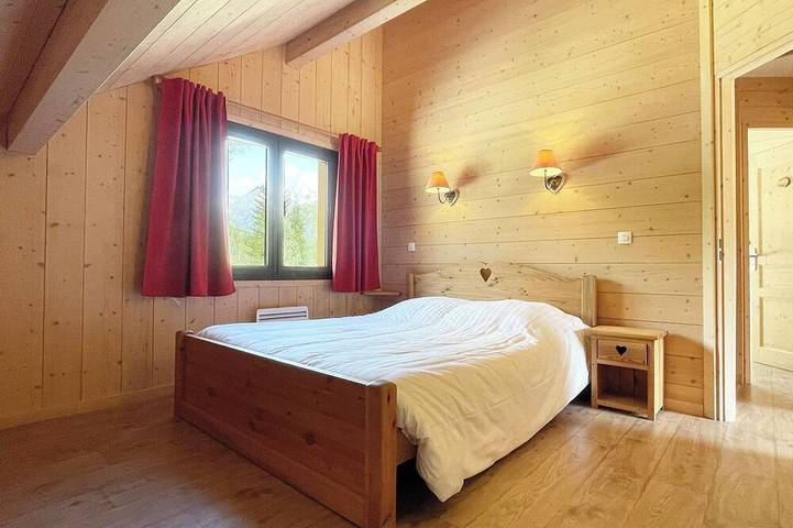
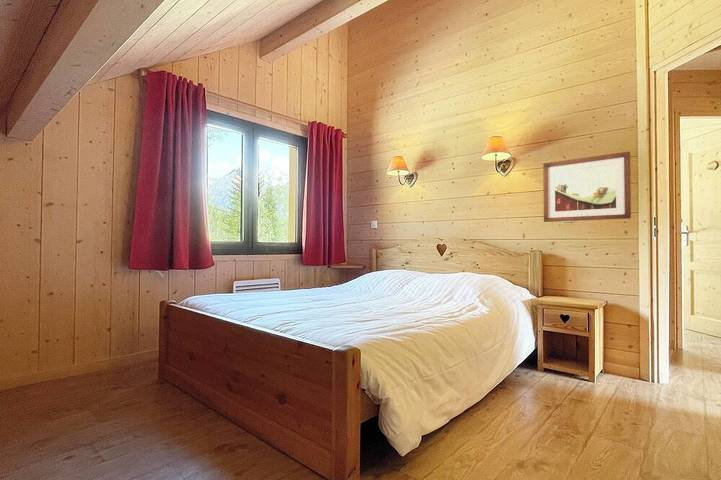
+ wall art [542,151,632,223]
